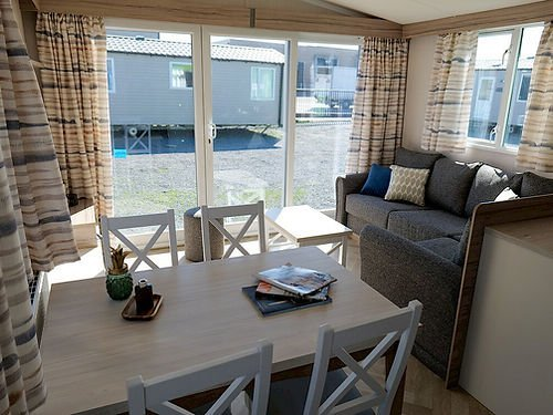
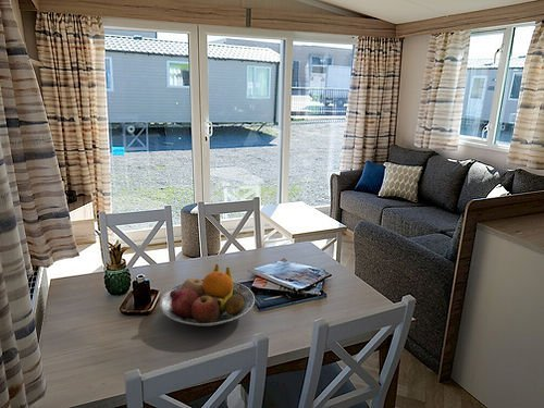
+ fruit bowl [159,263,256,327]
